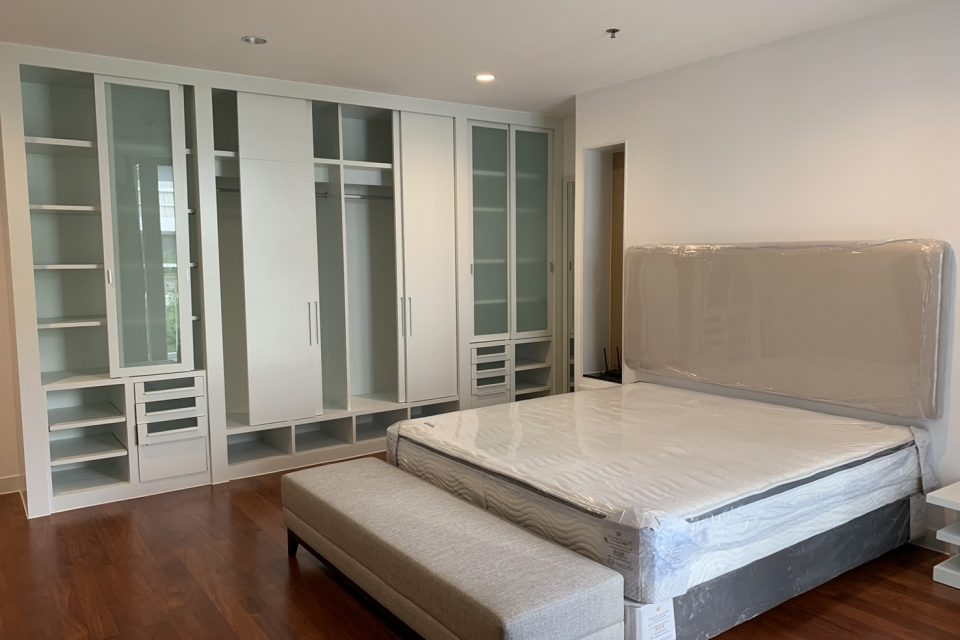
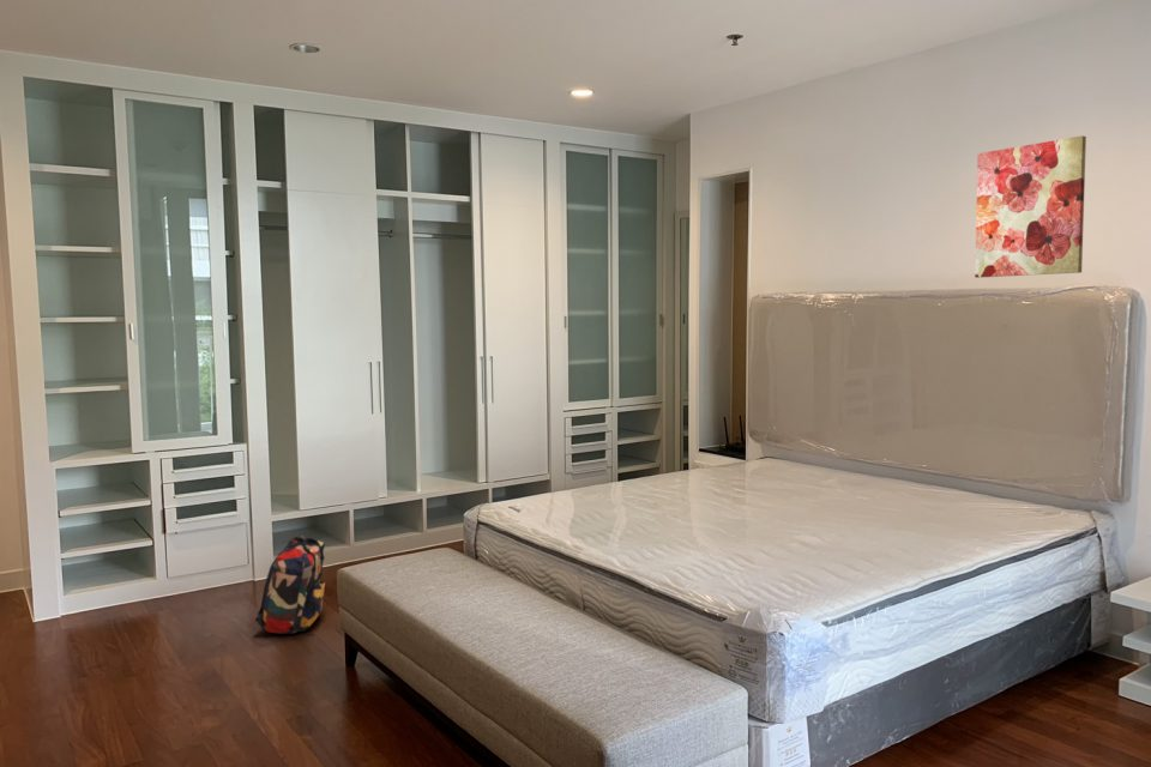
+ backpack [254,533,326,635]
+ wall art [974,134,1087,279]
